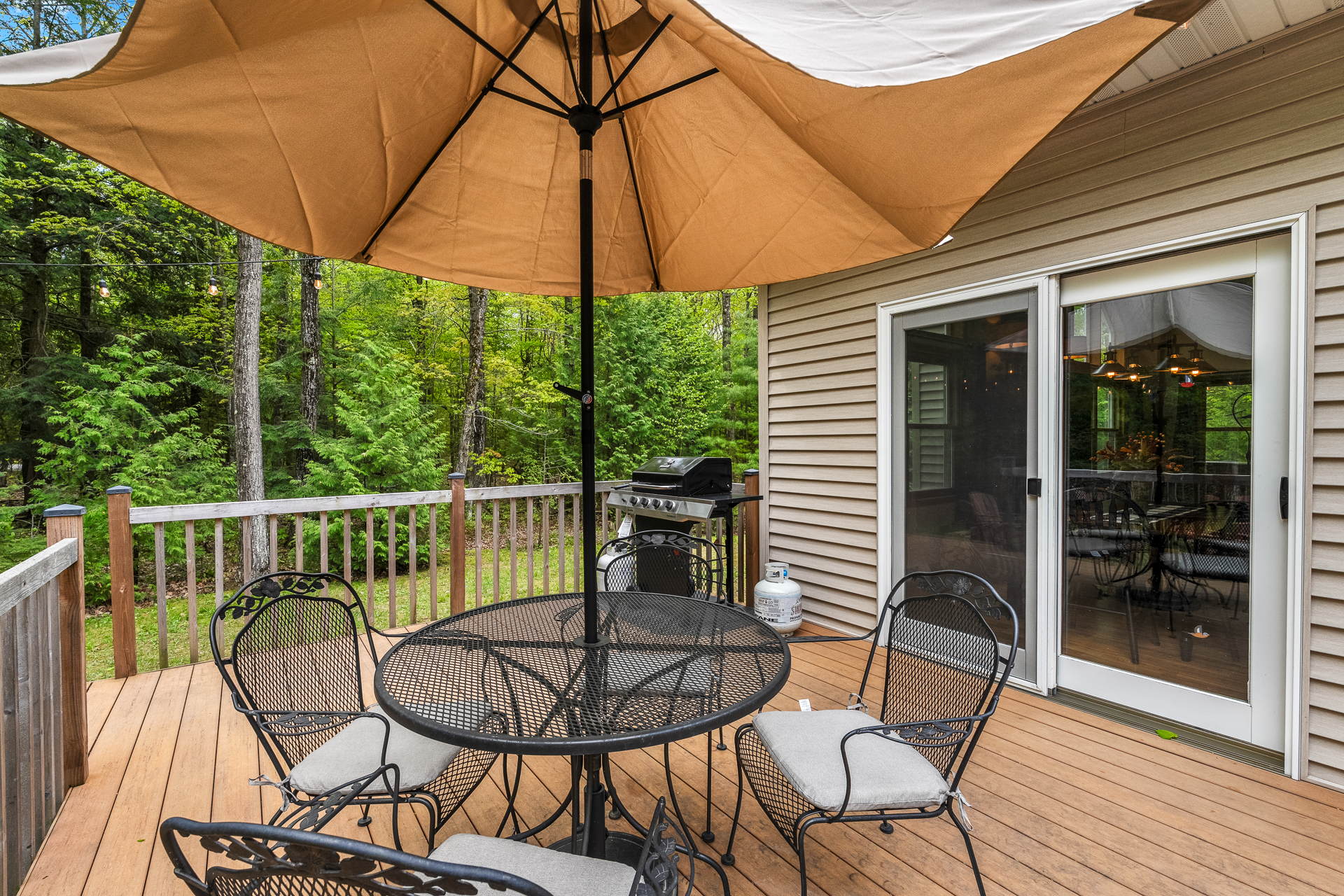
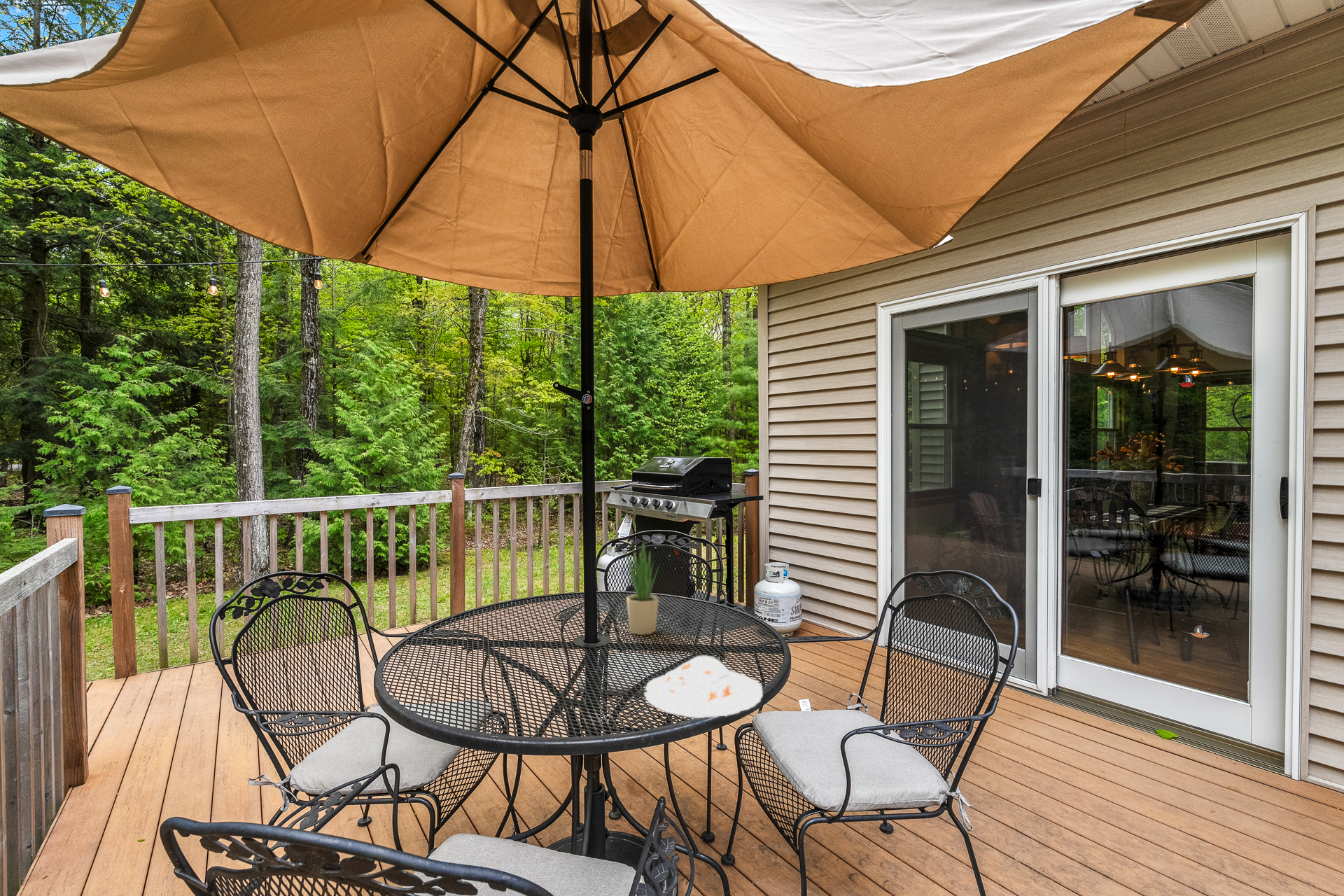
+ potted plant [625,538,660,636]
+ plate [643,655,764,719]
